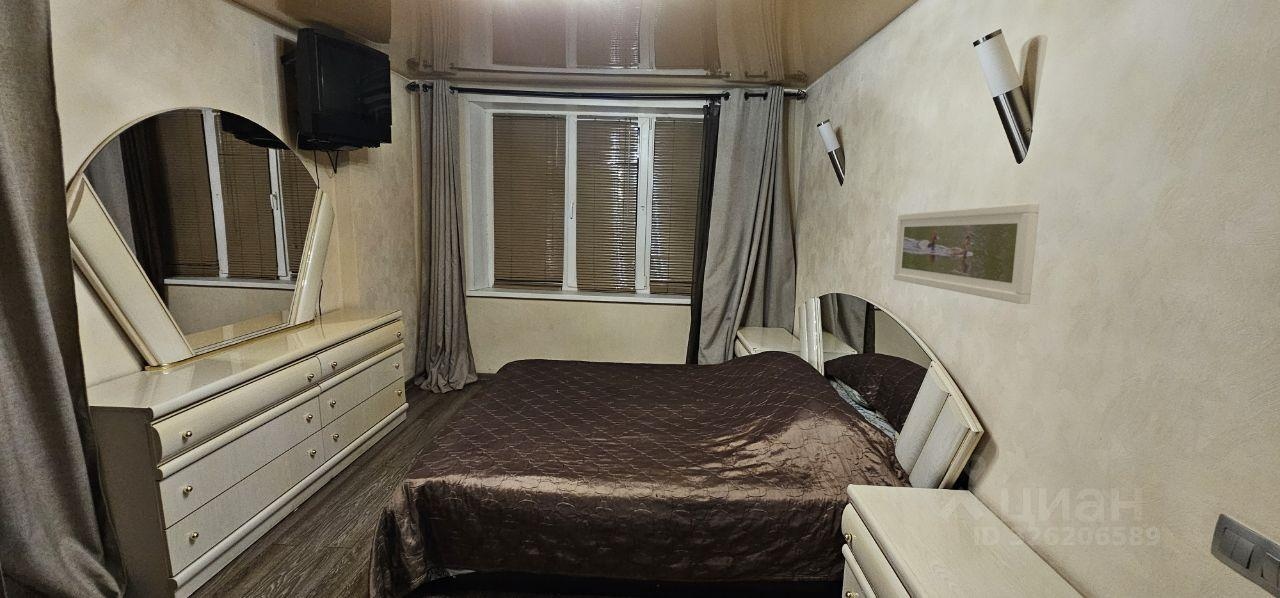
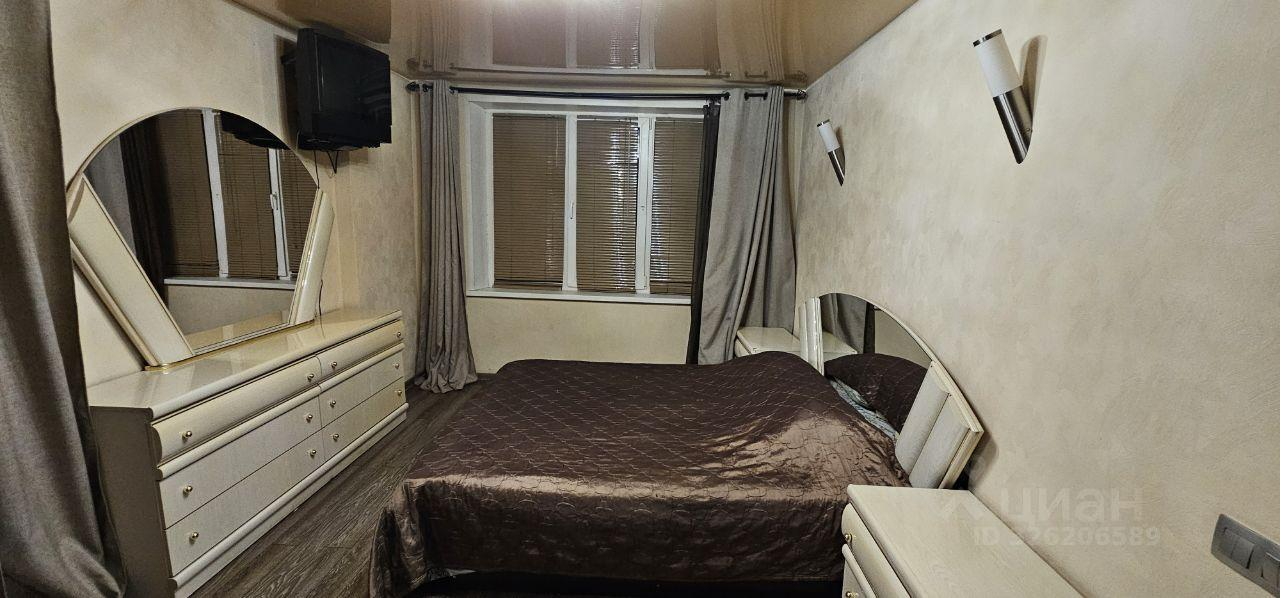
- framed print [893,202,1040,305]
